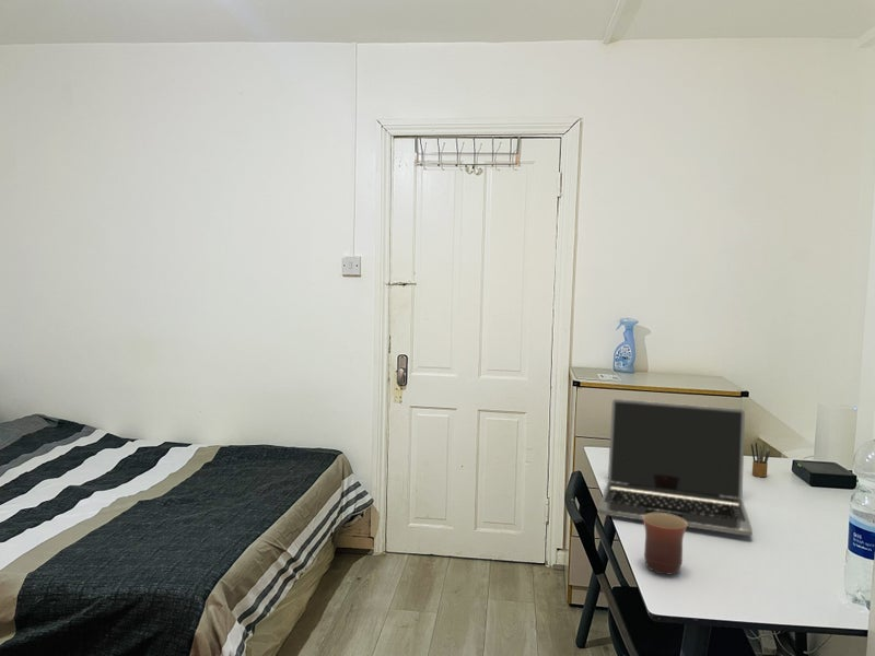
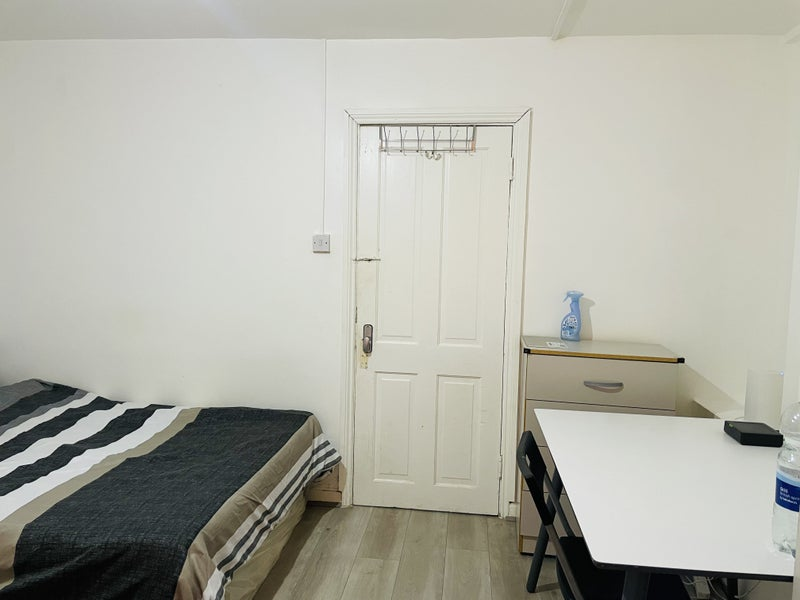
- mug [642,513,688,576]
- laptop [597,398,754,537]
- pencil box [750,442,771,478]
